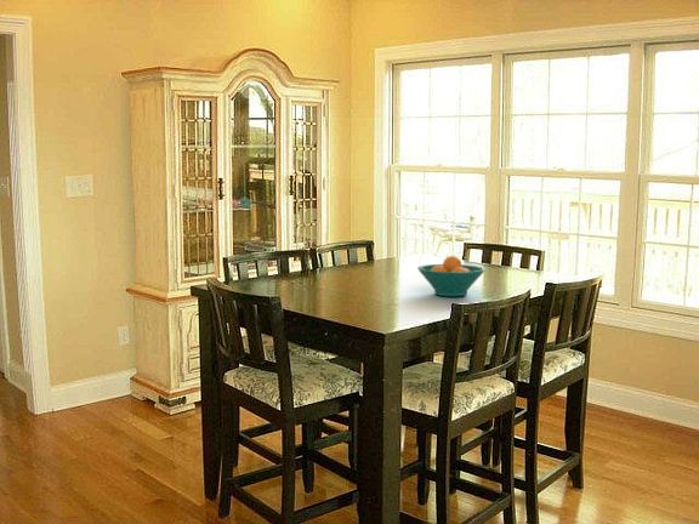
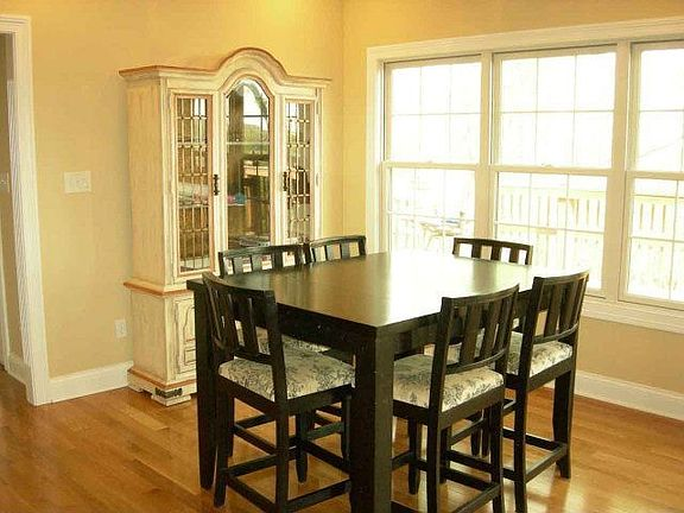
- fruit bowl [416,255,487,297]
